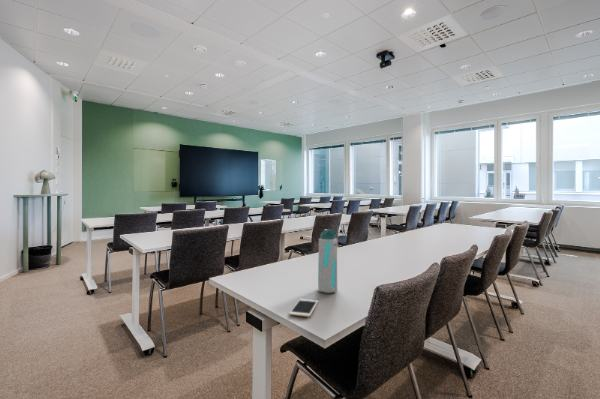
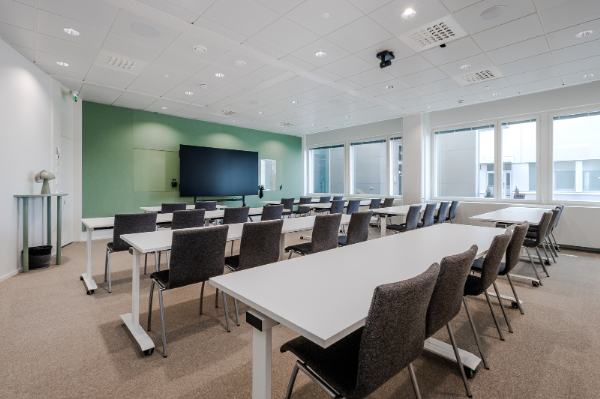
- water bottle [317,229,338,294]
- cell phone [288,298,319,318]
